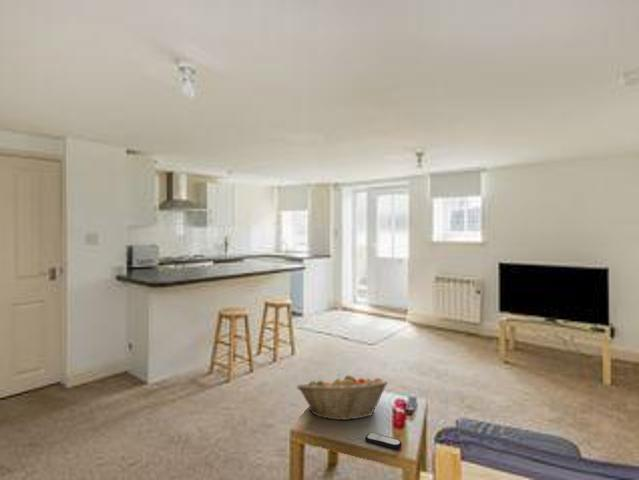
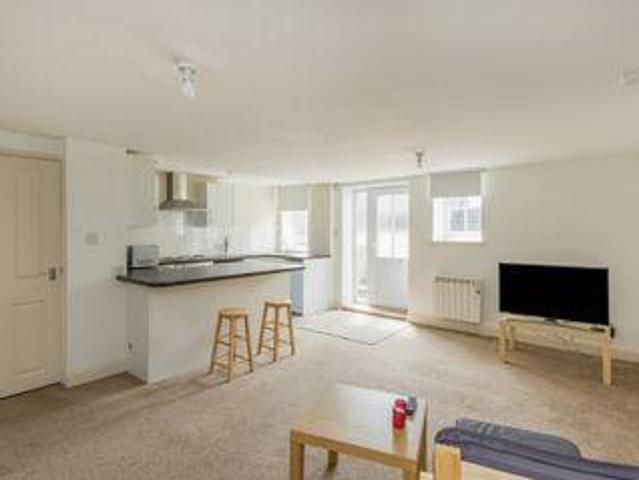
- remote control [364,432,403,450]
- fruit basket [296,373,389,421]
